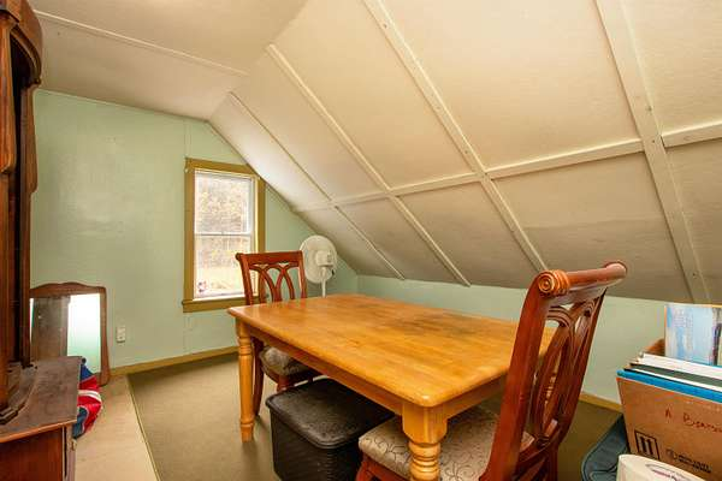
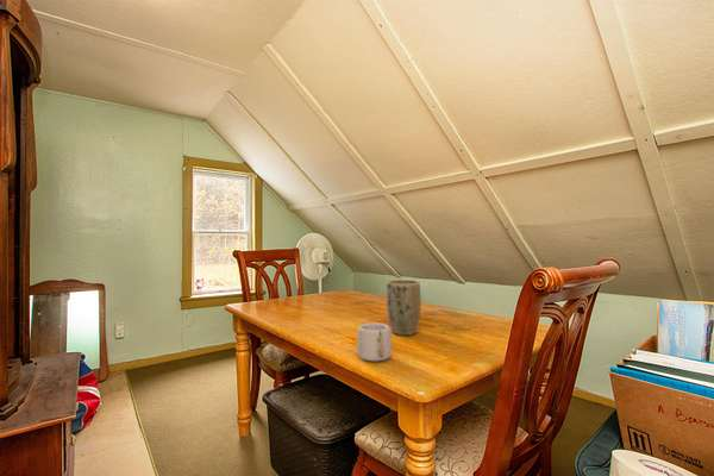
+ plant pot [386,278,422,337]
+ mug [356,321,393,362]
